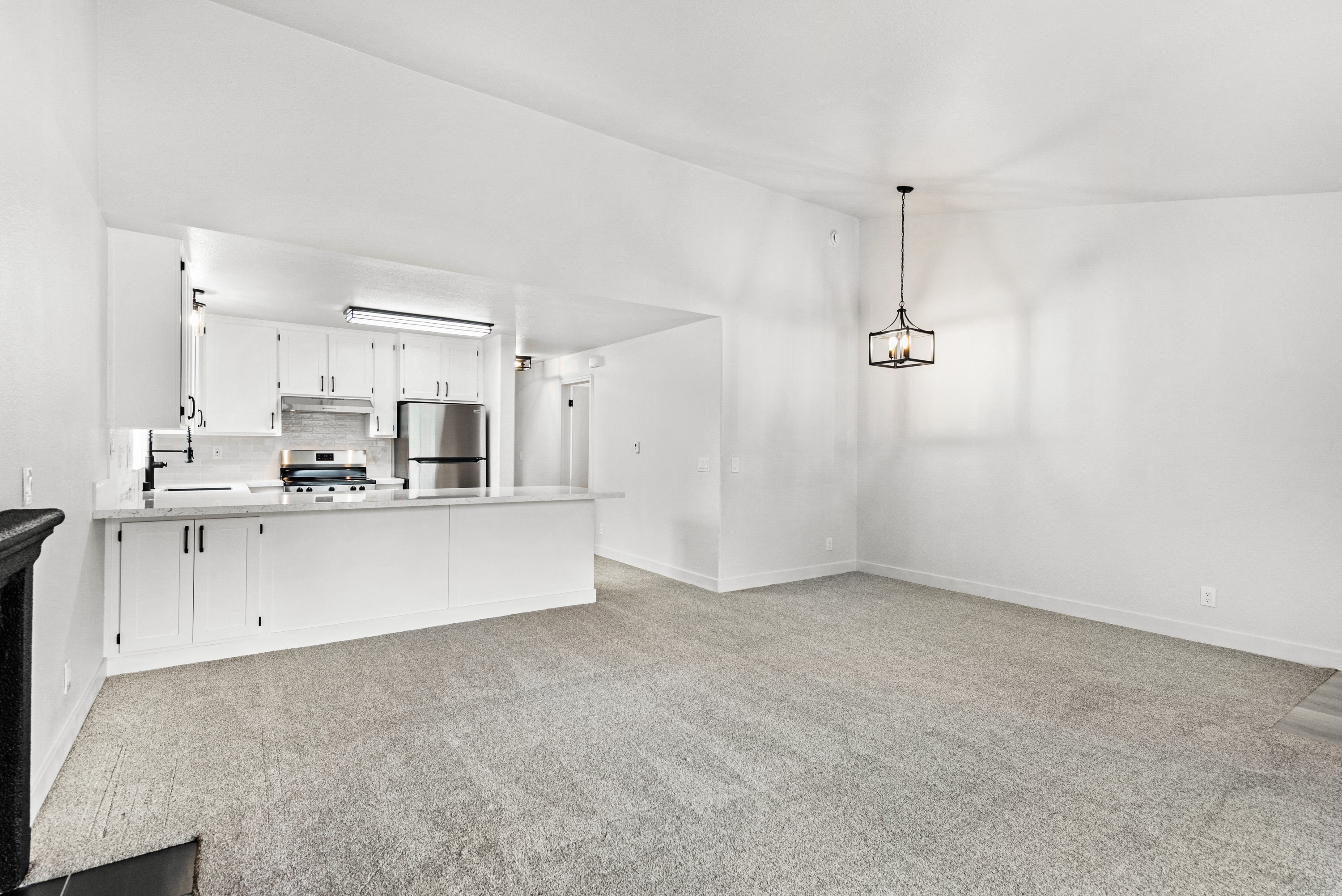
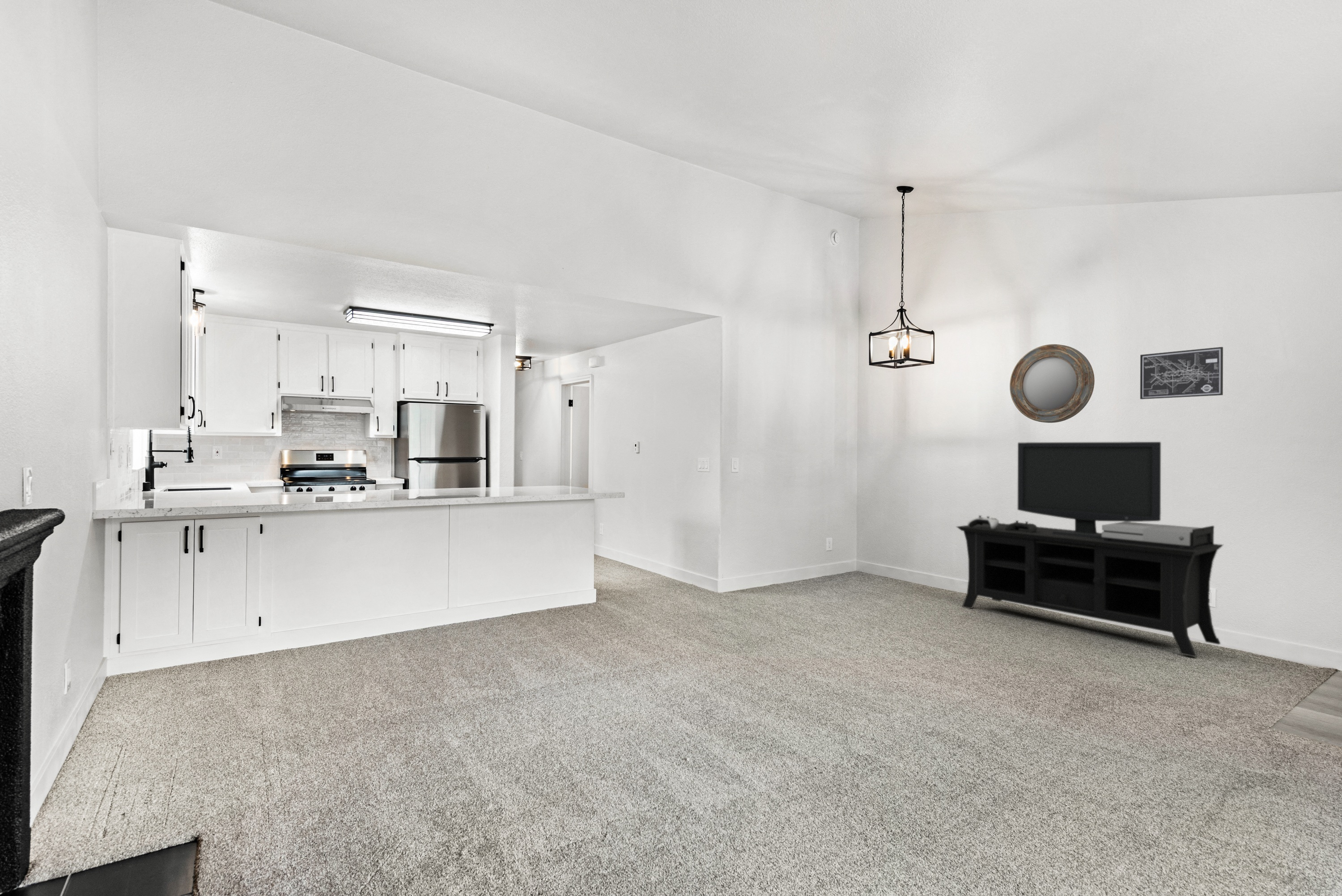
+ media console [956,441,1223,657]
+ wall art [1140,347,1223,400]
+ home mirror [1009,344,1095,423]
